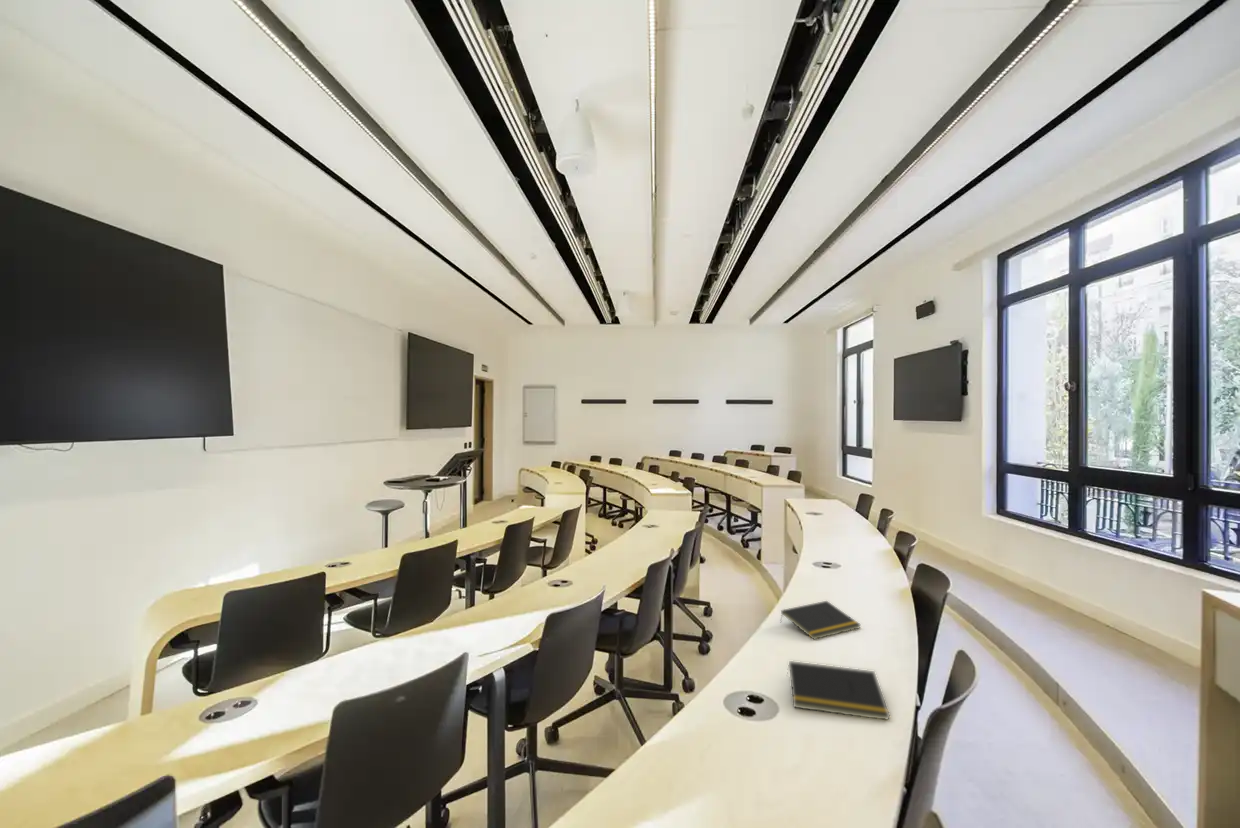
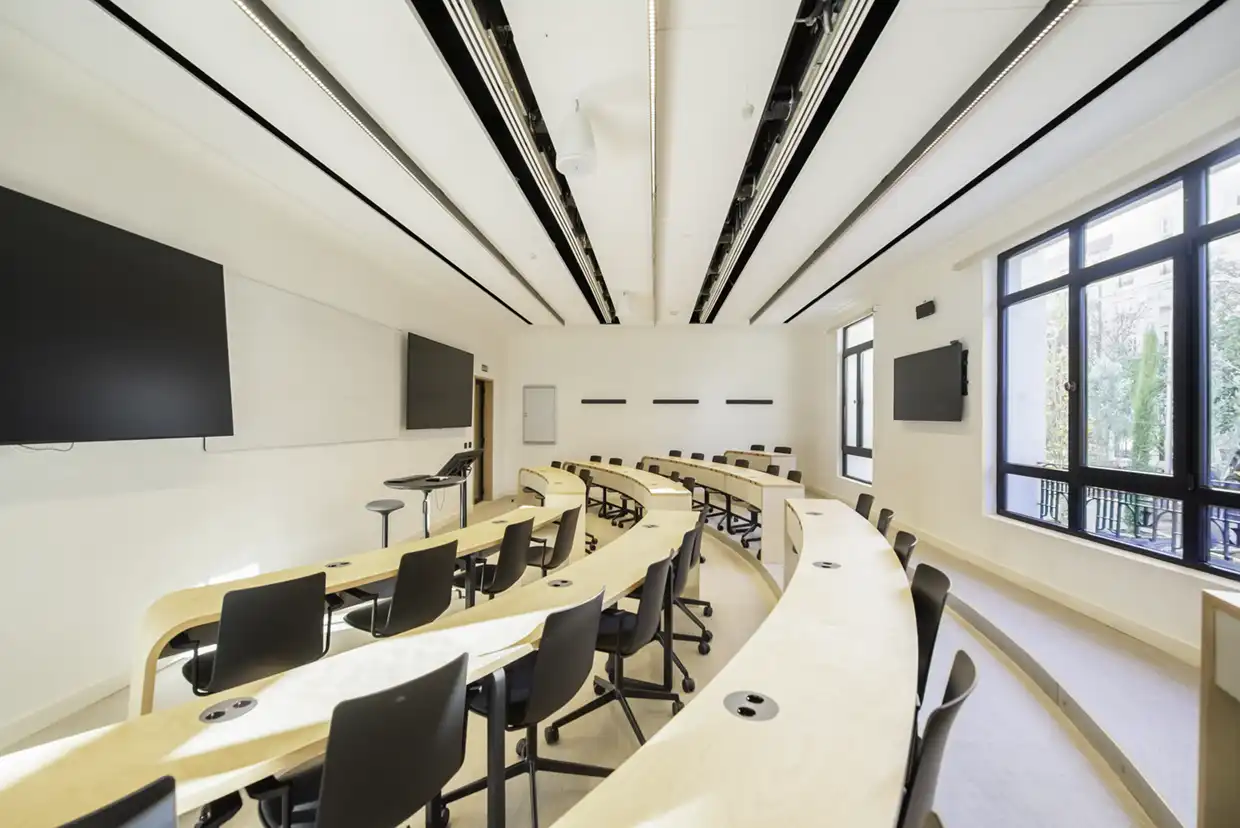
- notepad [786,660,891,721]
- notepad [779,600,862,641]
